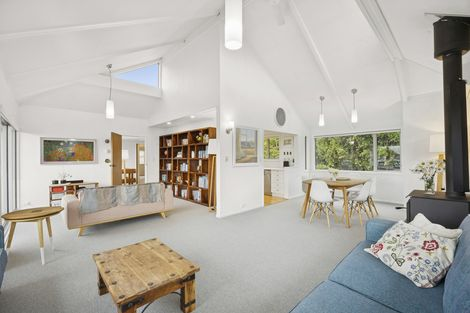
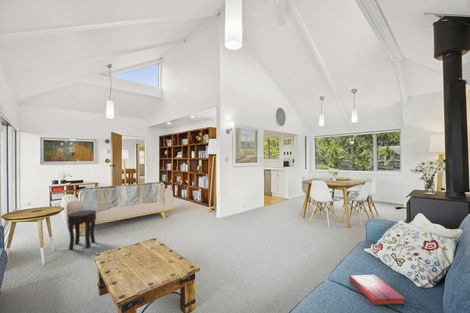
+ side table [67,209,97,251]
+ hardback book [348,274,406,306]
